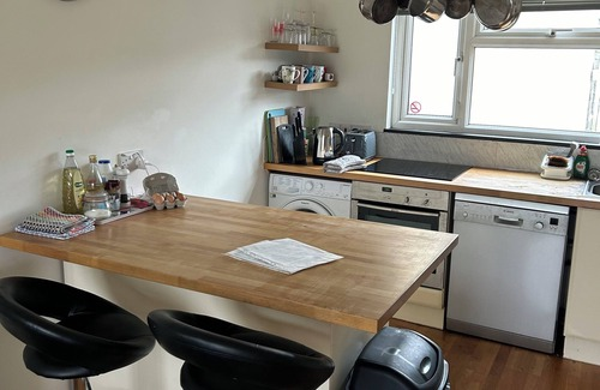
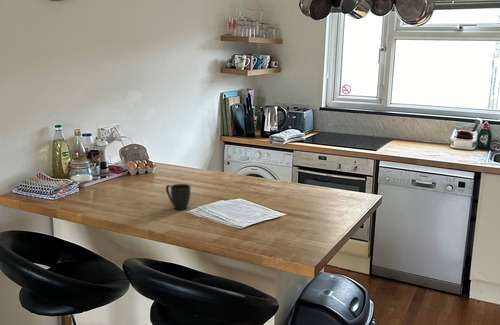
+ mug [165,183,192,211]
